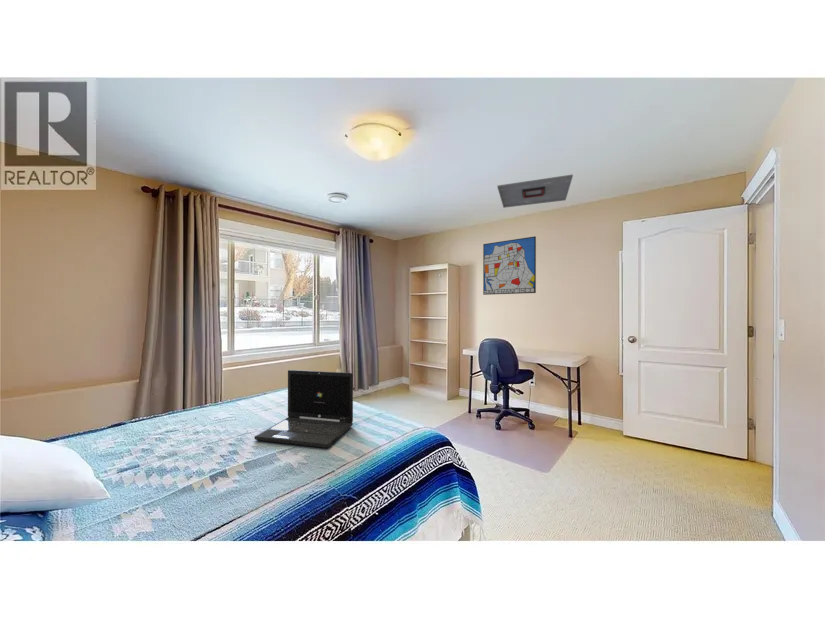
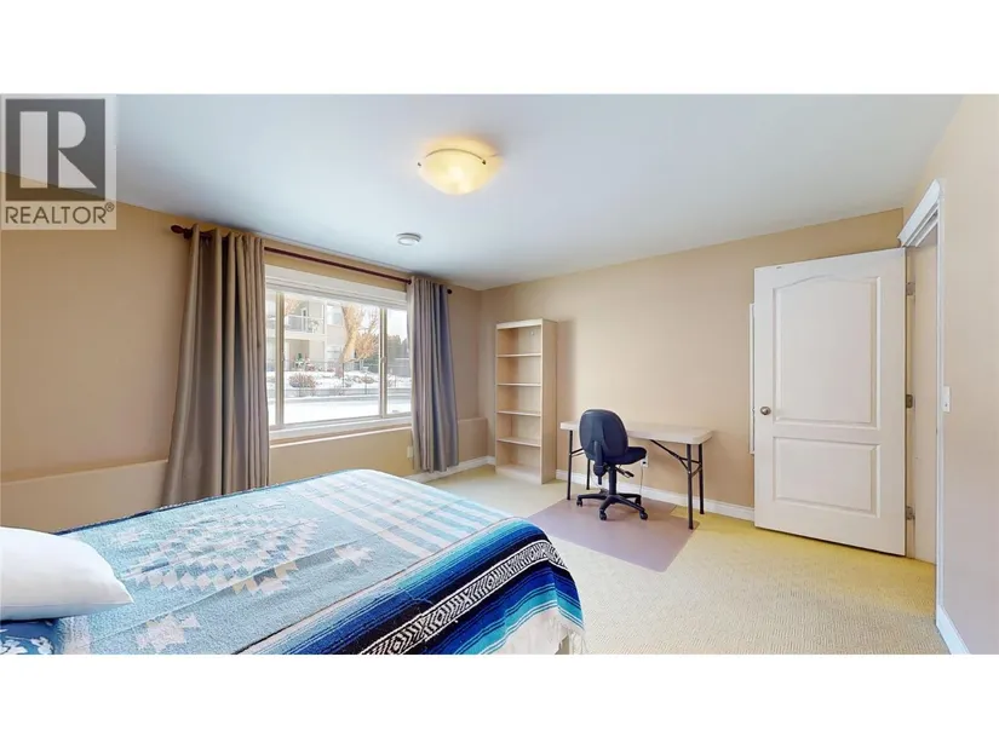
- ceiling vent [496,173,574,209]
- wall art [482,235,537,296]
- laptop [253,369,354,449]
